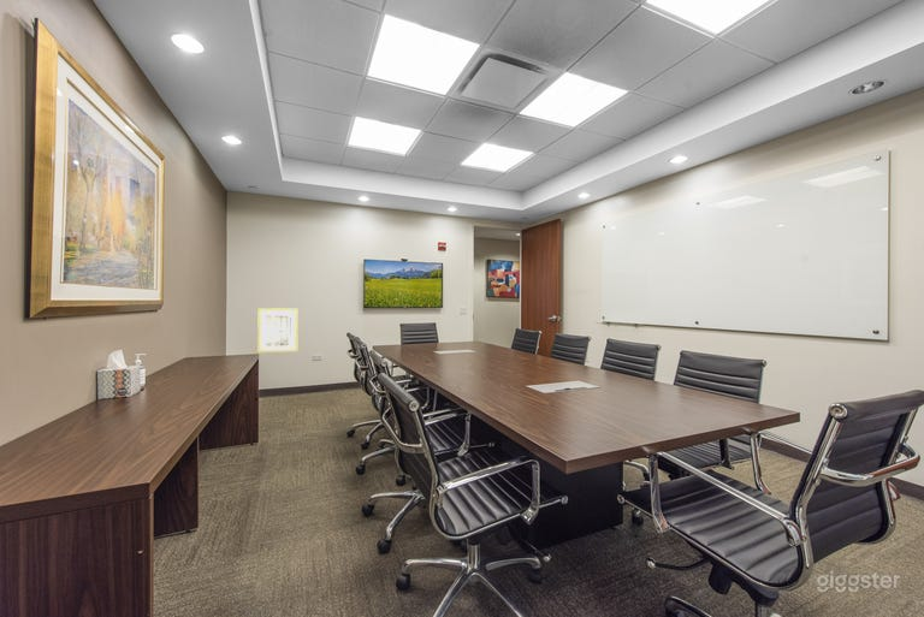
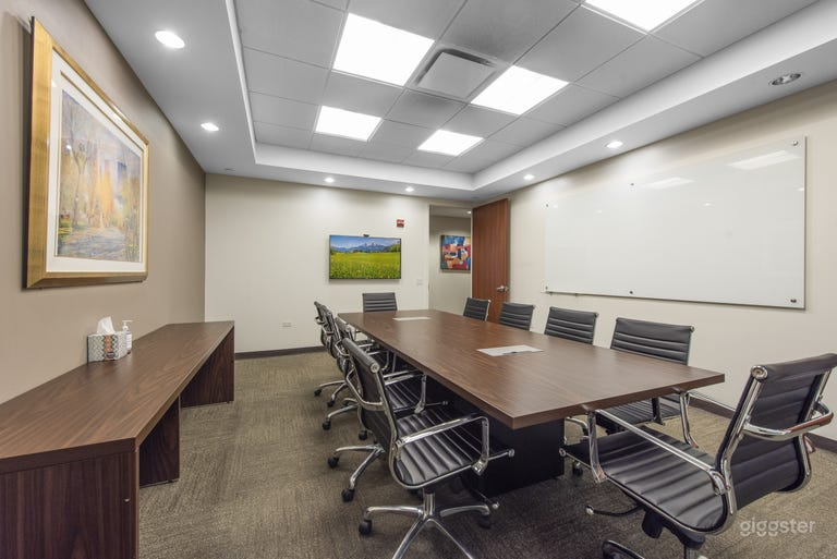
- wall art [256,307,300,354]
